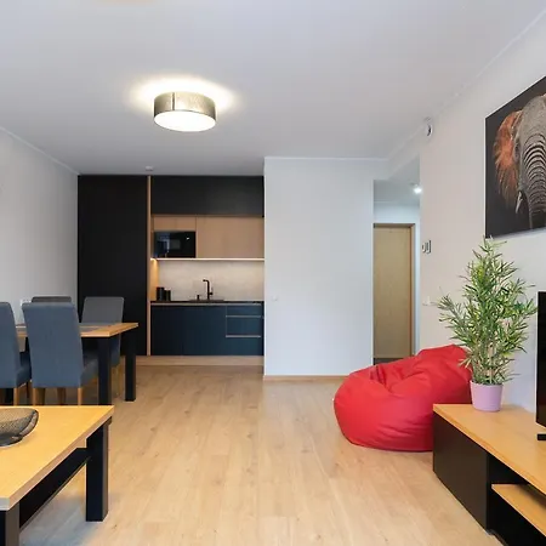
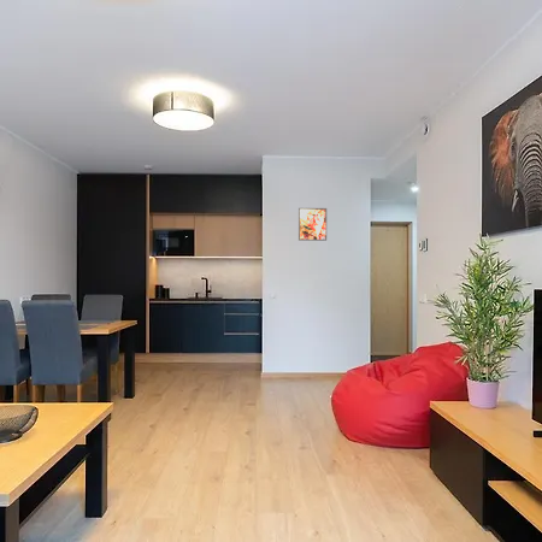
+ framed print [297,207,328,242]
